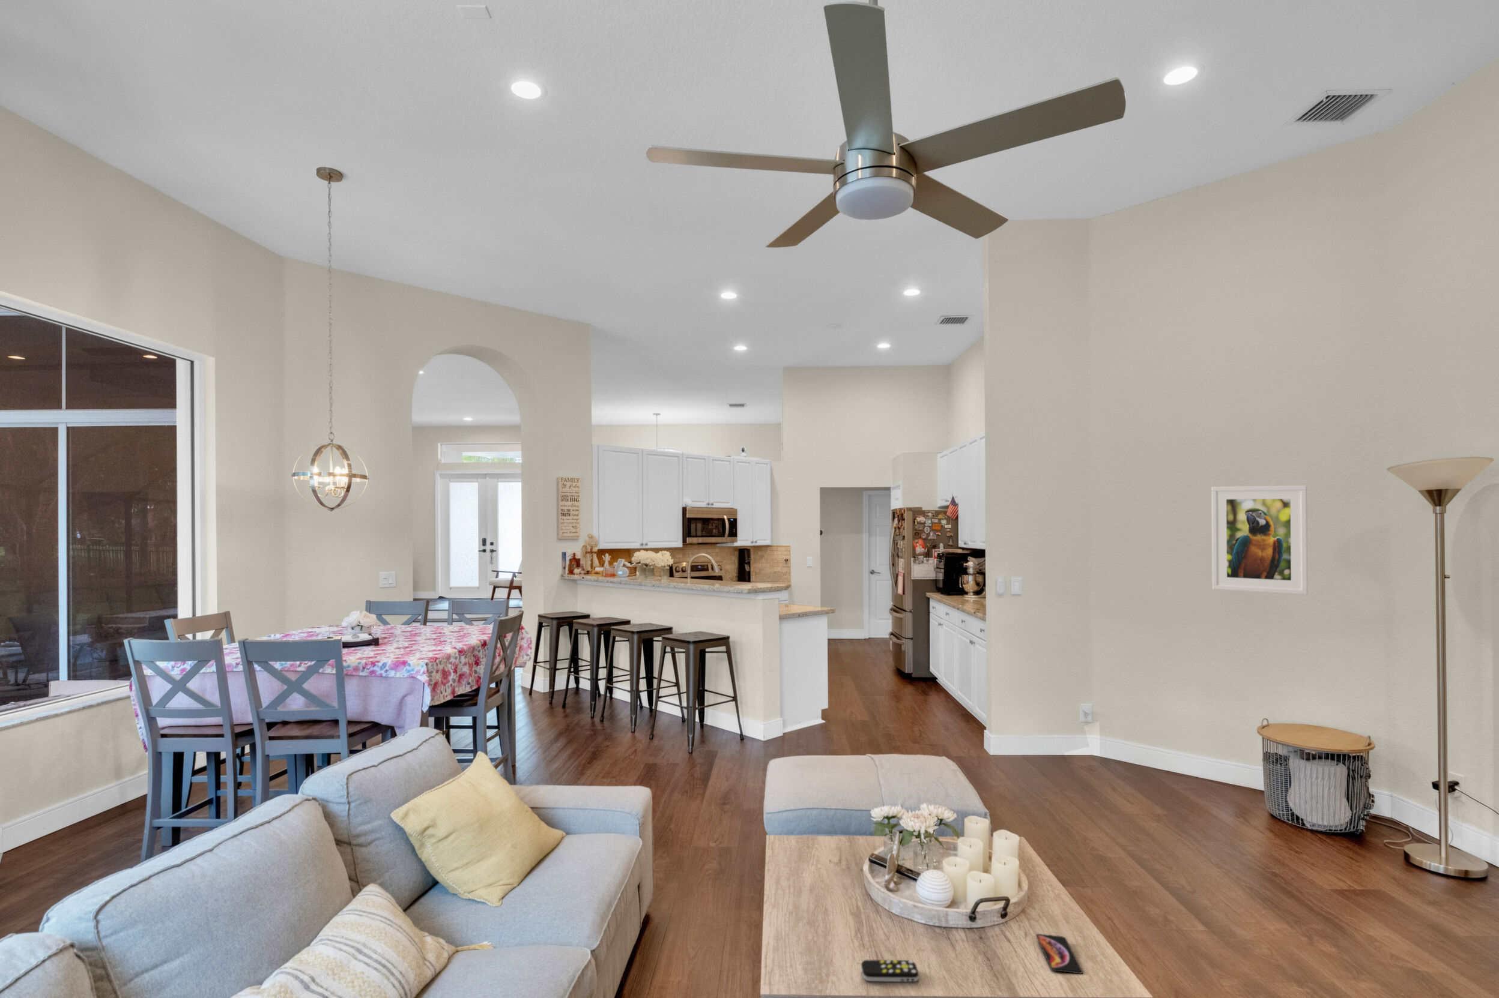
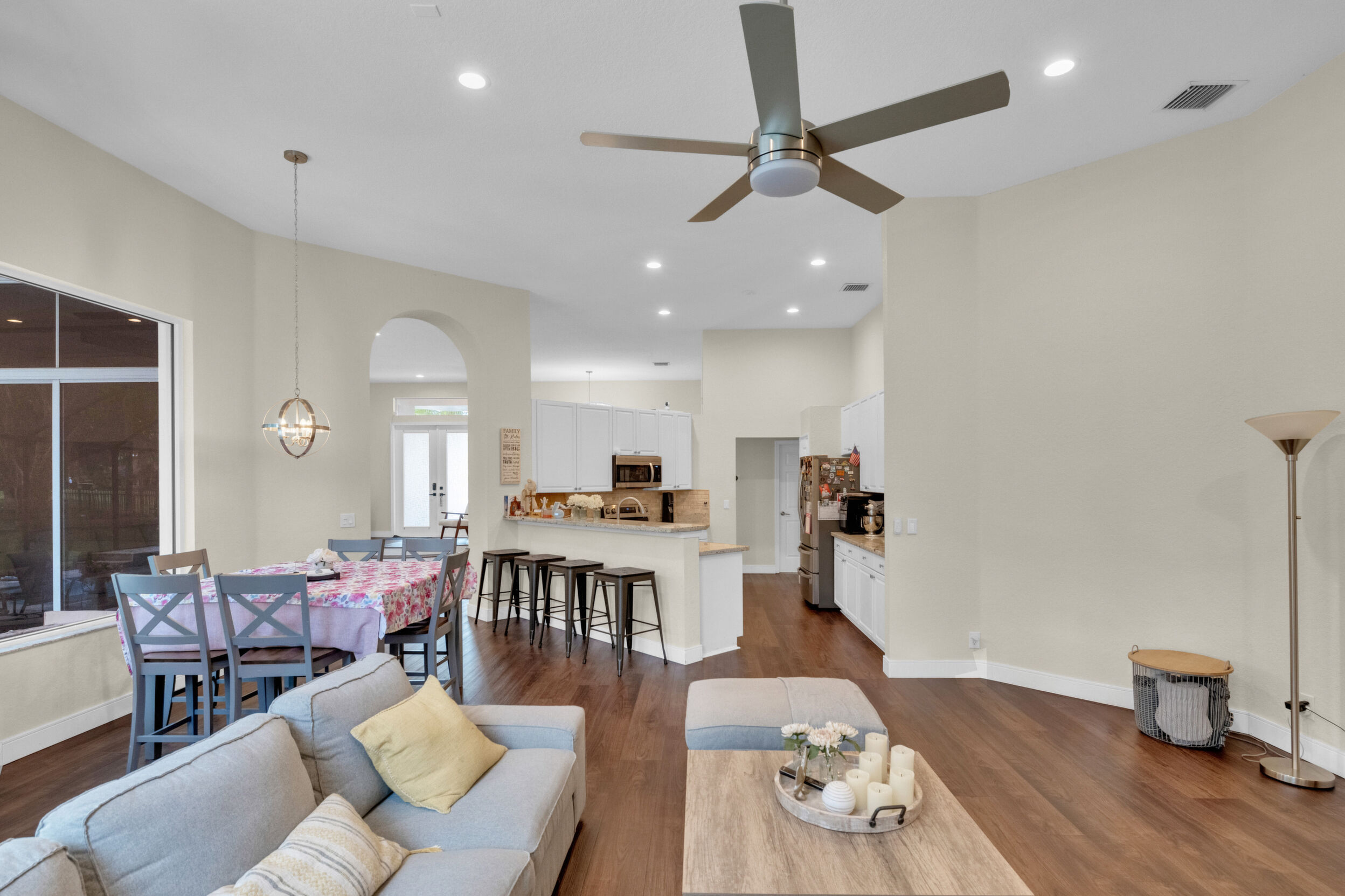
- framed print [1210,485,1308,595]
- smartphone [1035,933,1083,975]
- remote control [860,959,919,982]
